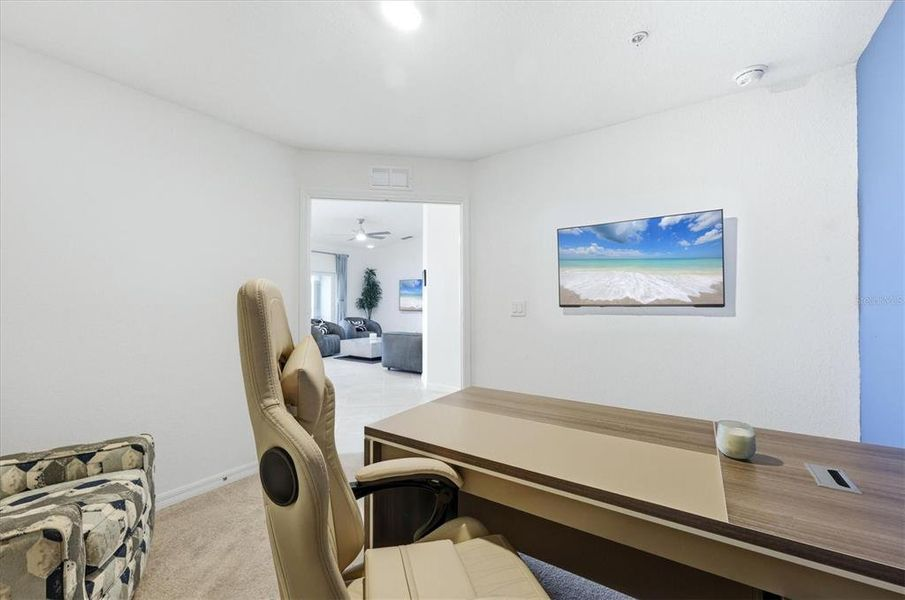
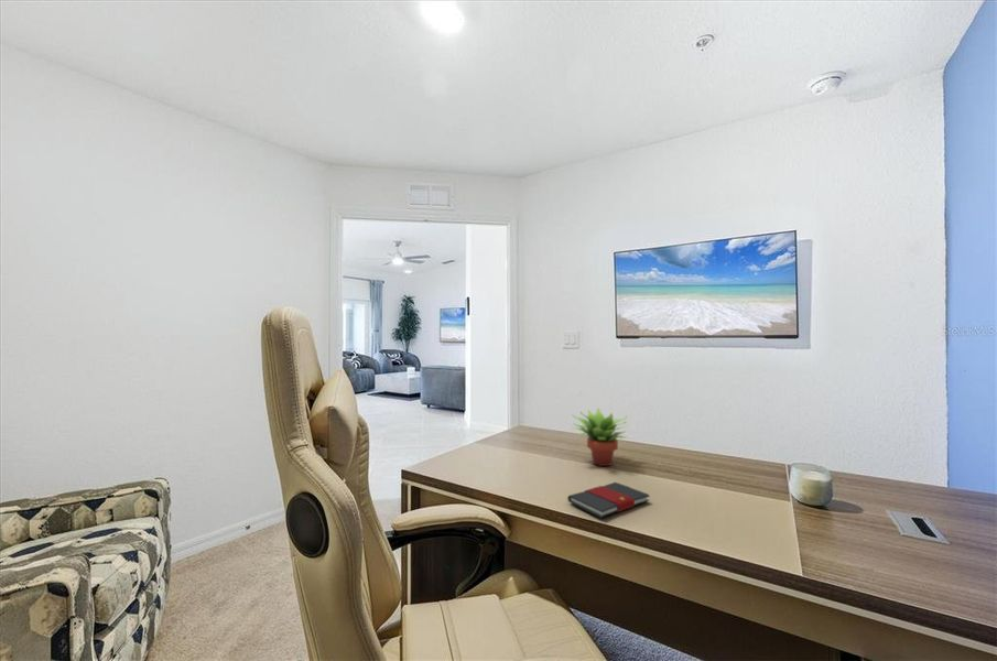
+ succulent plant [571,408,629,467]
+ book [566,481,651,519]
